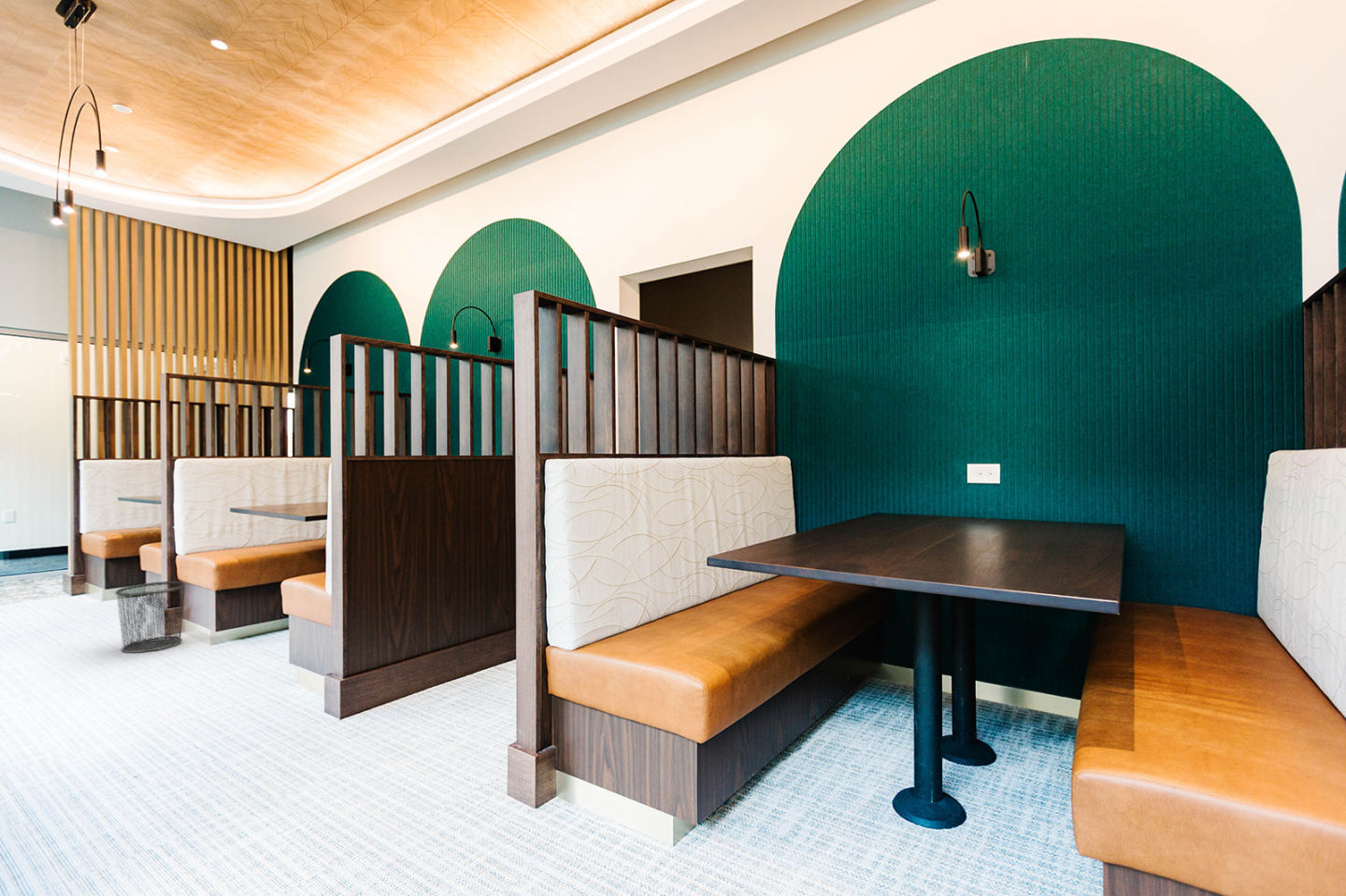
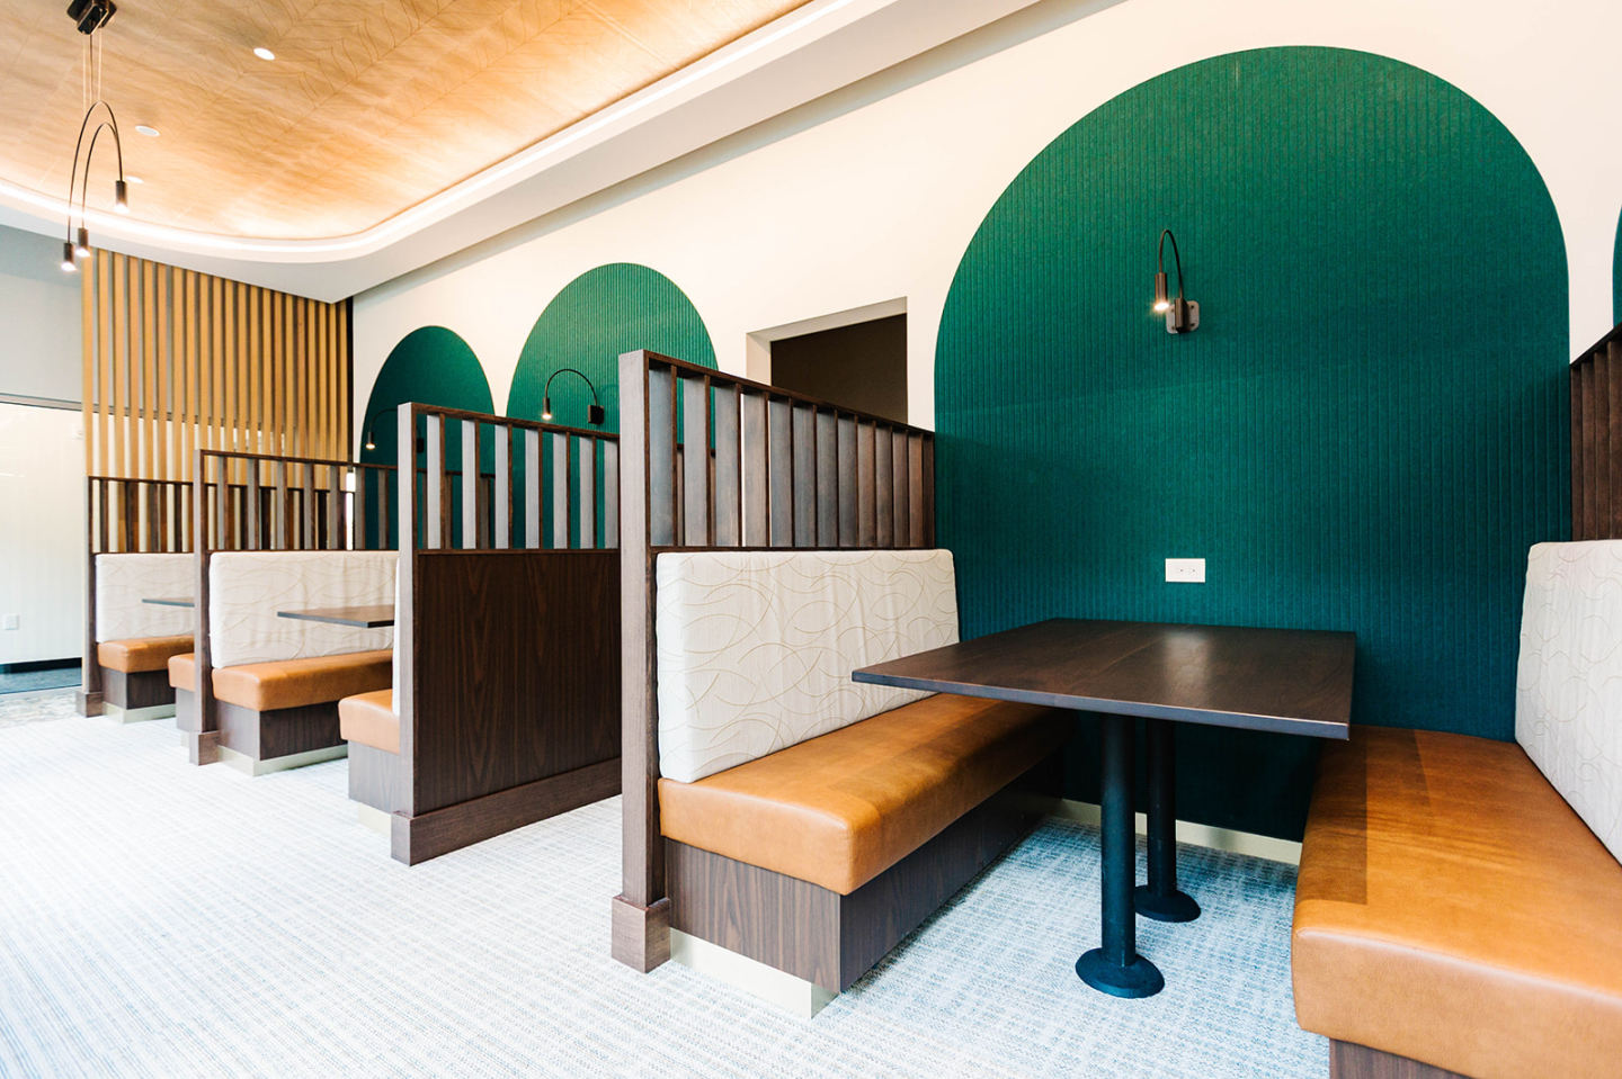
- waste bin [114,580,188,654]
